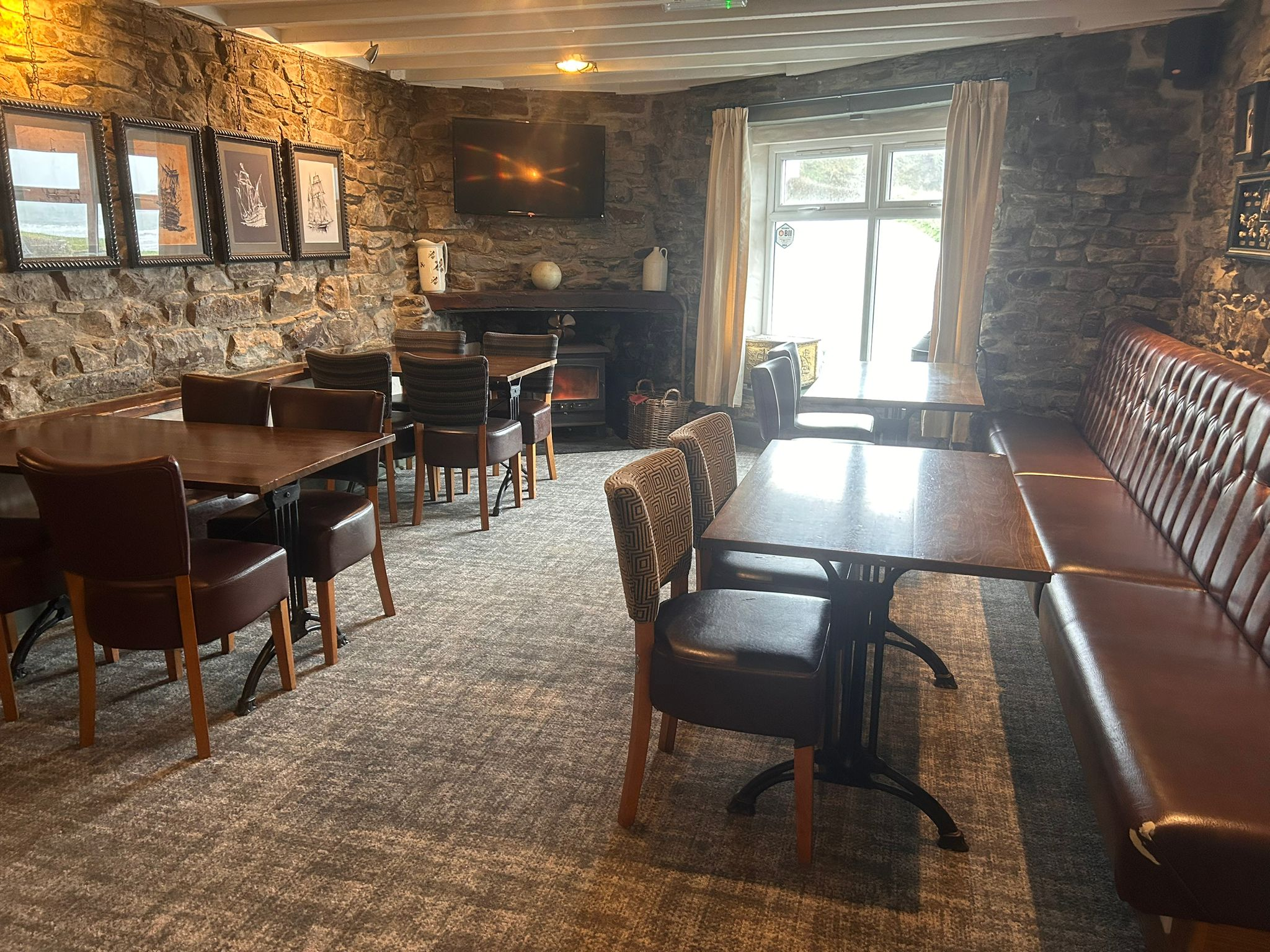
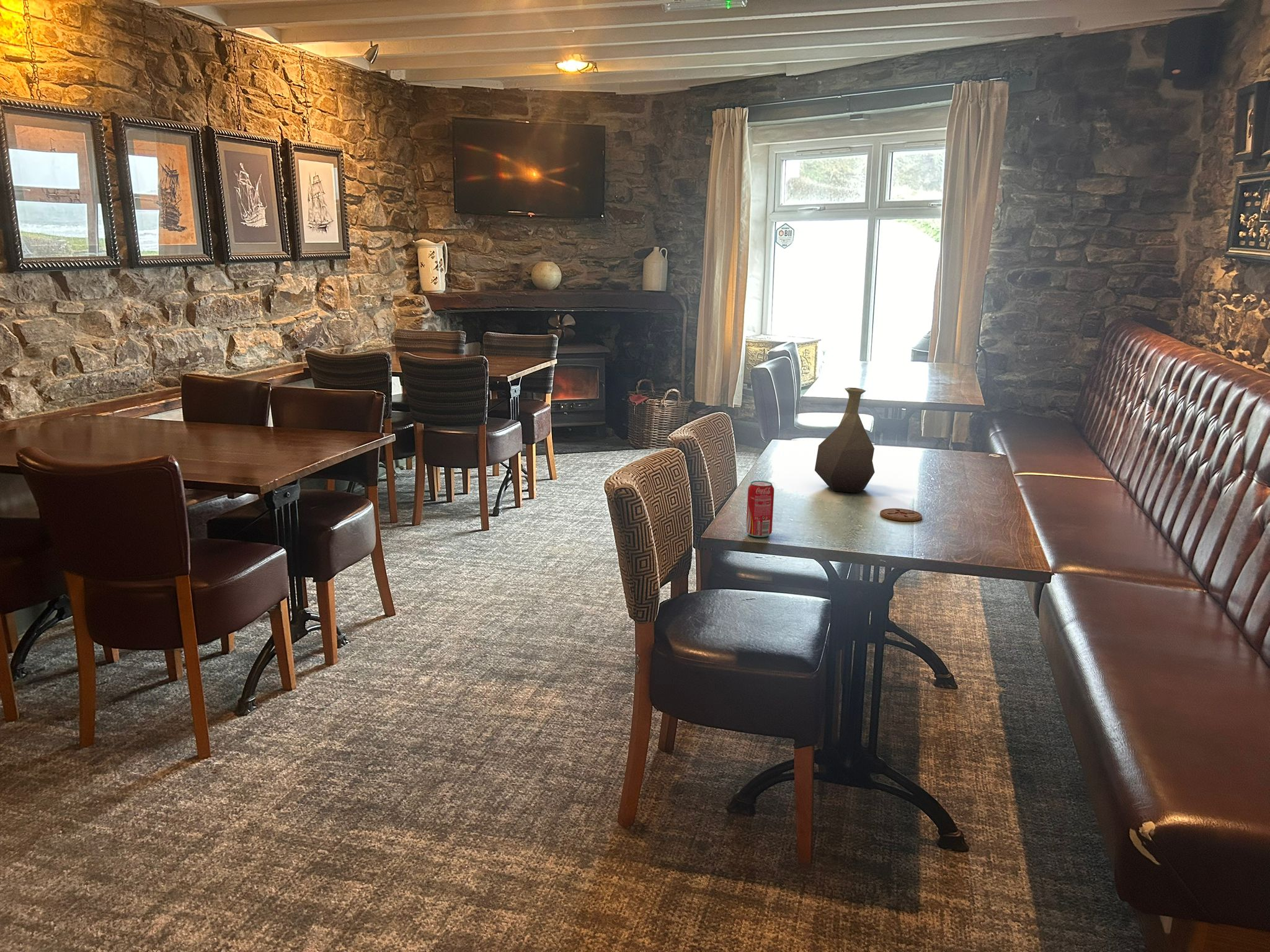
+ vase [814,387,876,493]
+ coaster [879,508,923,522]
+ beverage can [745,480,775,538]
